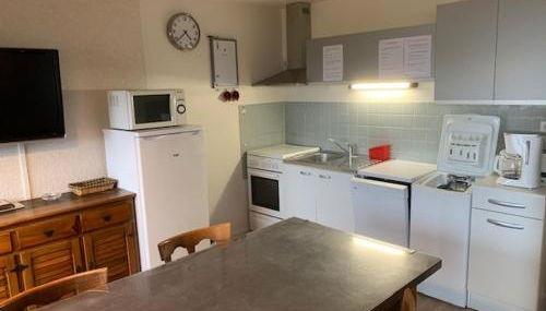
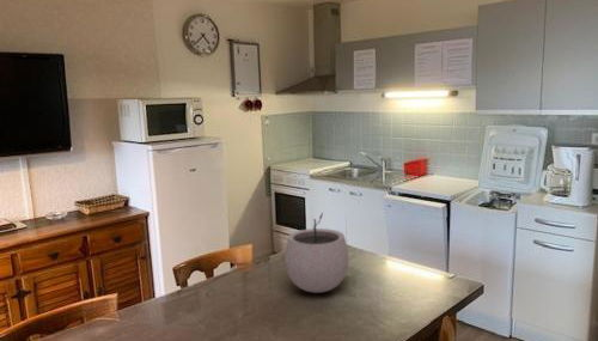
+ plant pot [283,212,349,294]
